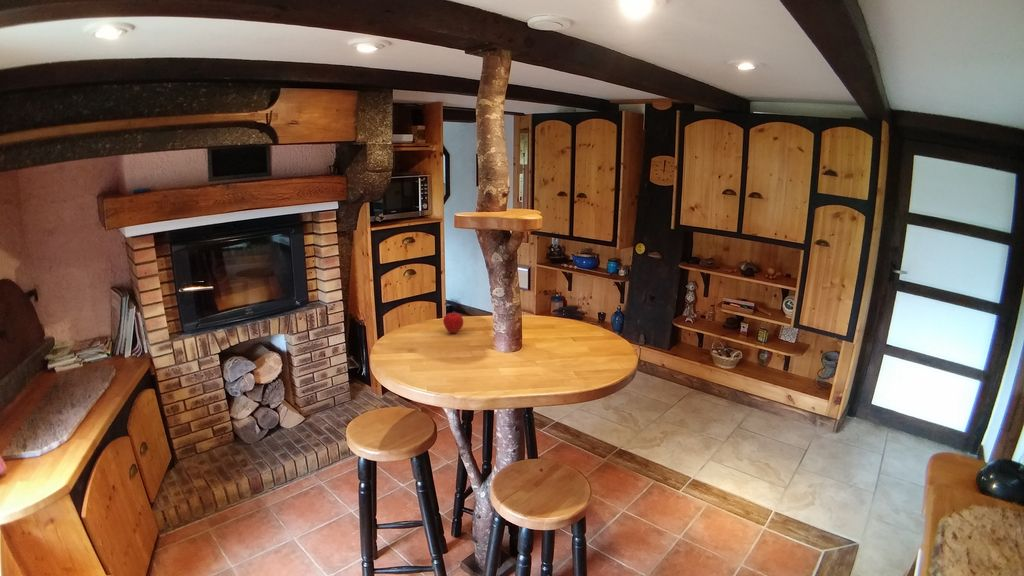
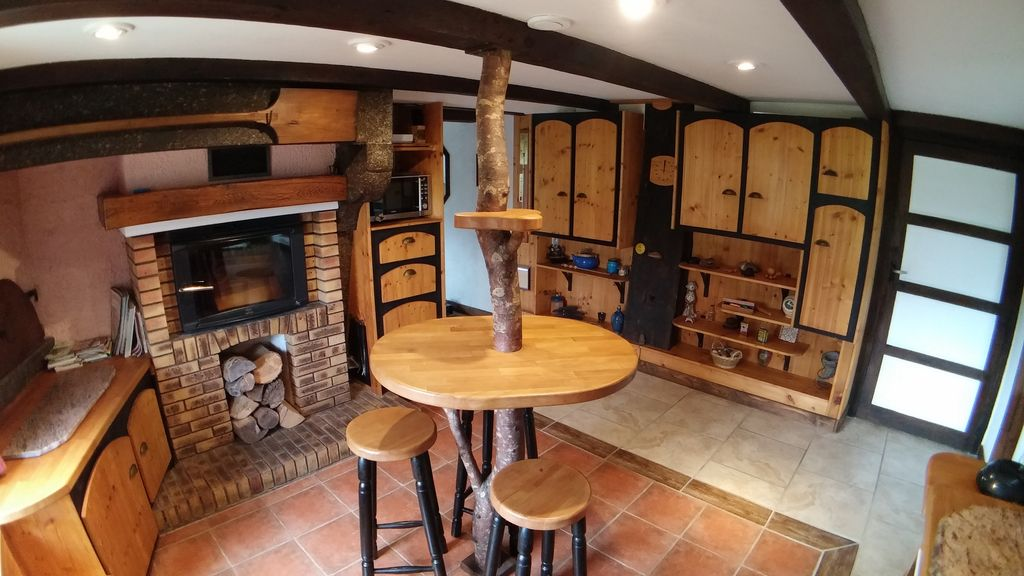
- apple [442,312,464,334]
